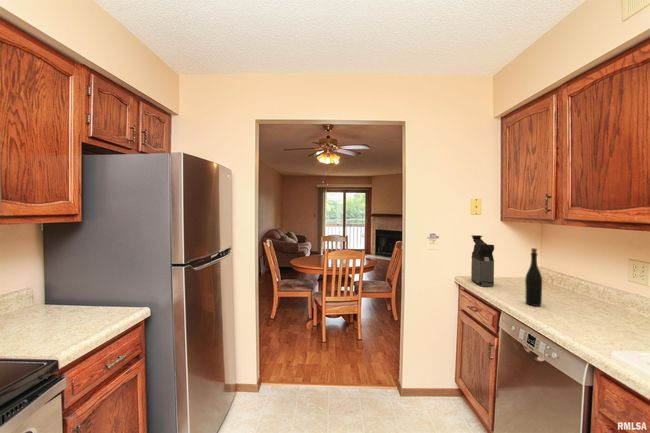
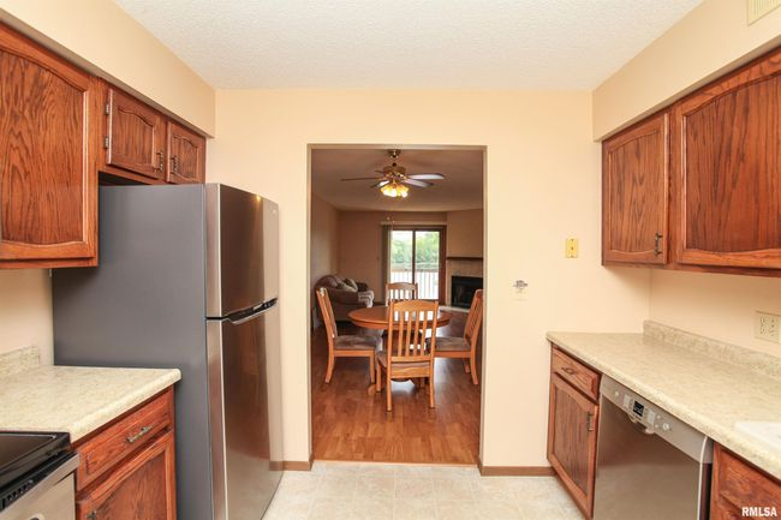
- bottle [524,247,543,307]
- coffee maker [470,234,495,287]
